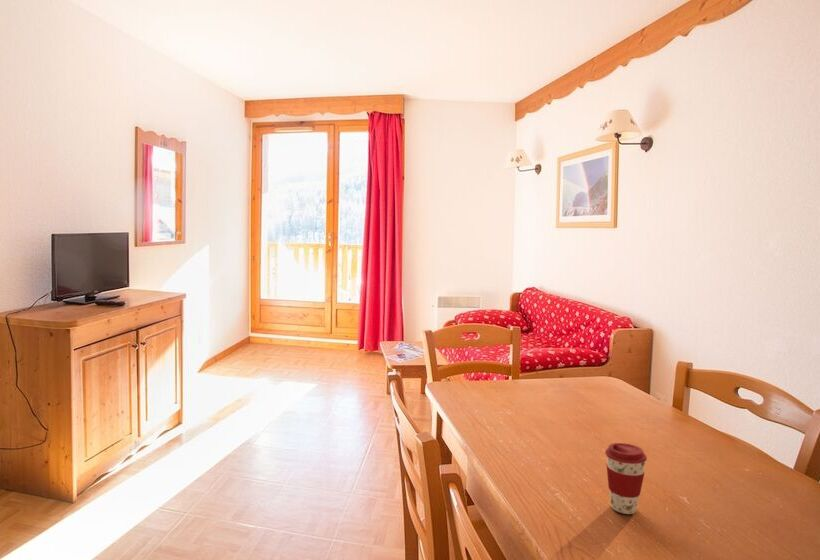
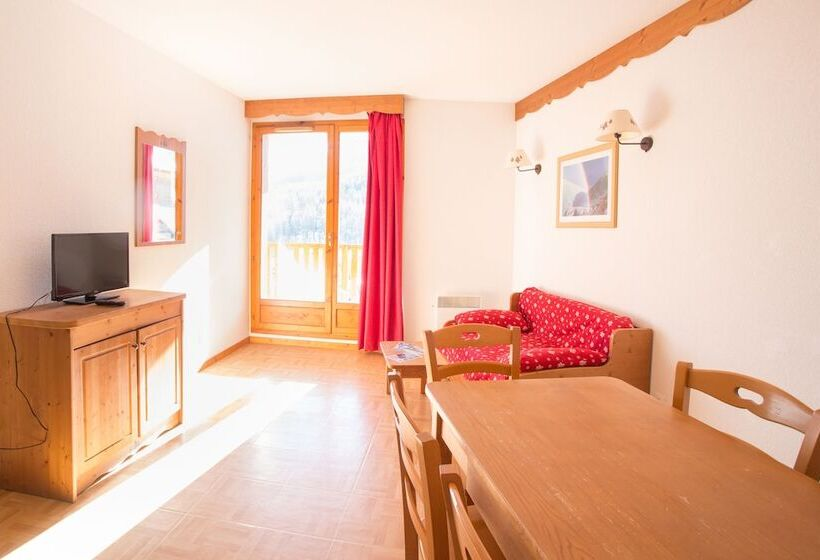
- coffee cup [604,442,648,515]
